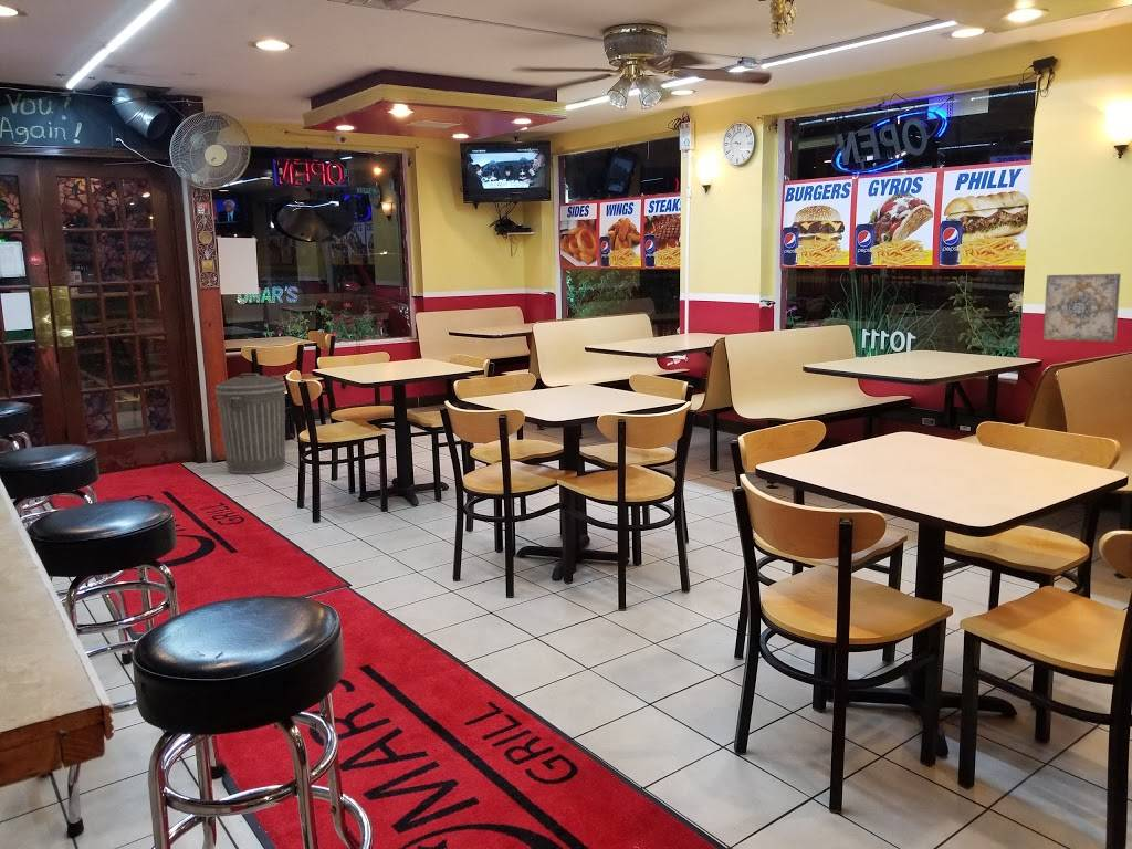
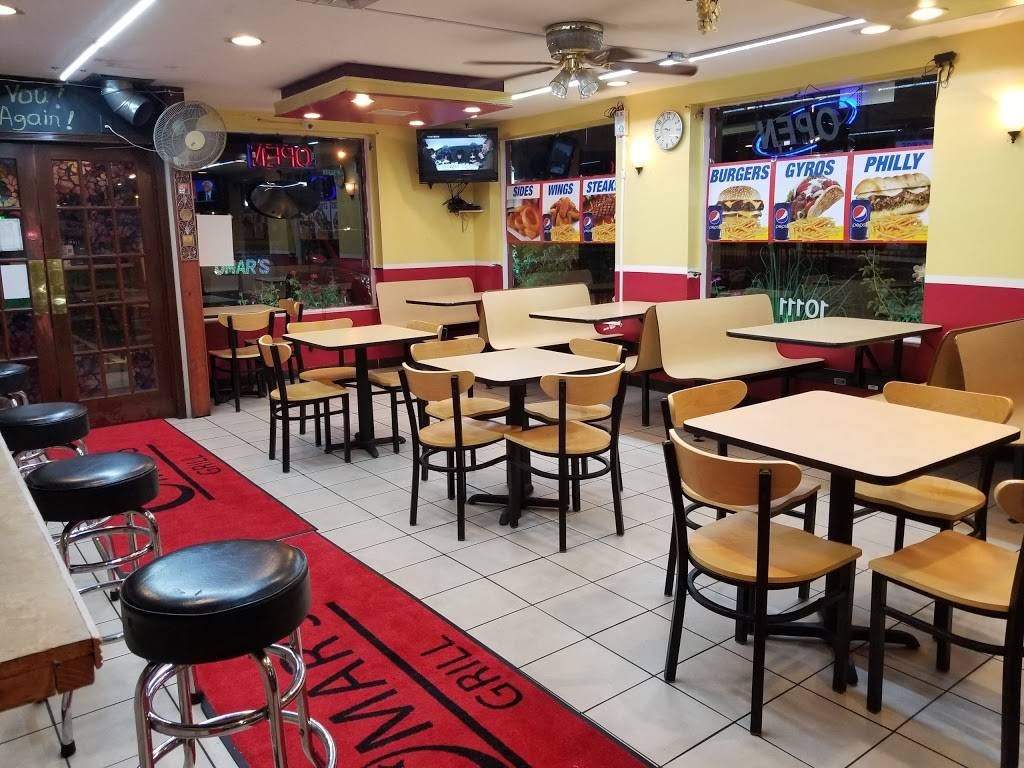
- trash can [213,373,286,474]
- wall art [1042,273,1122,343]
